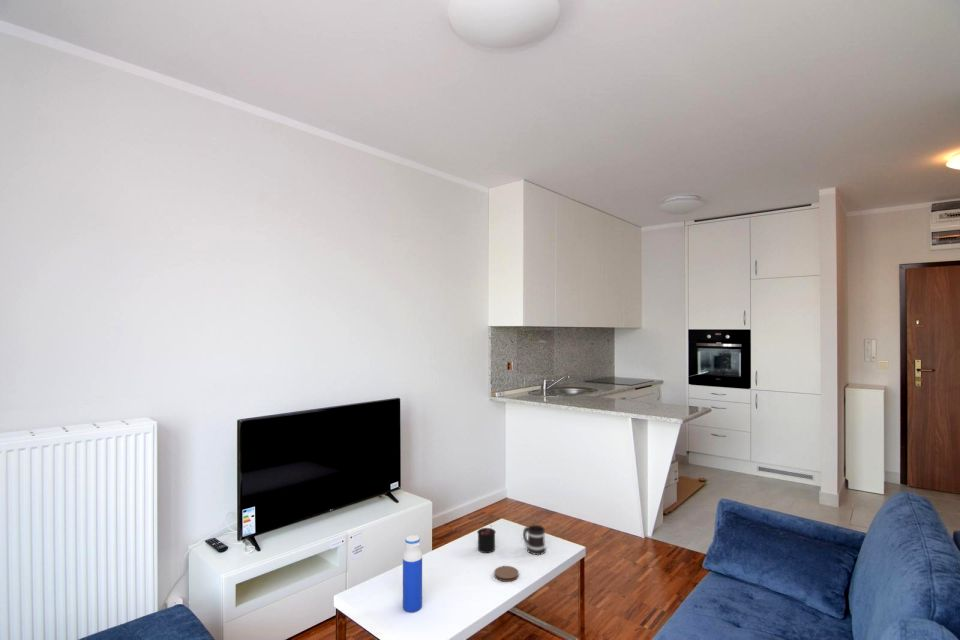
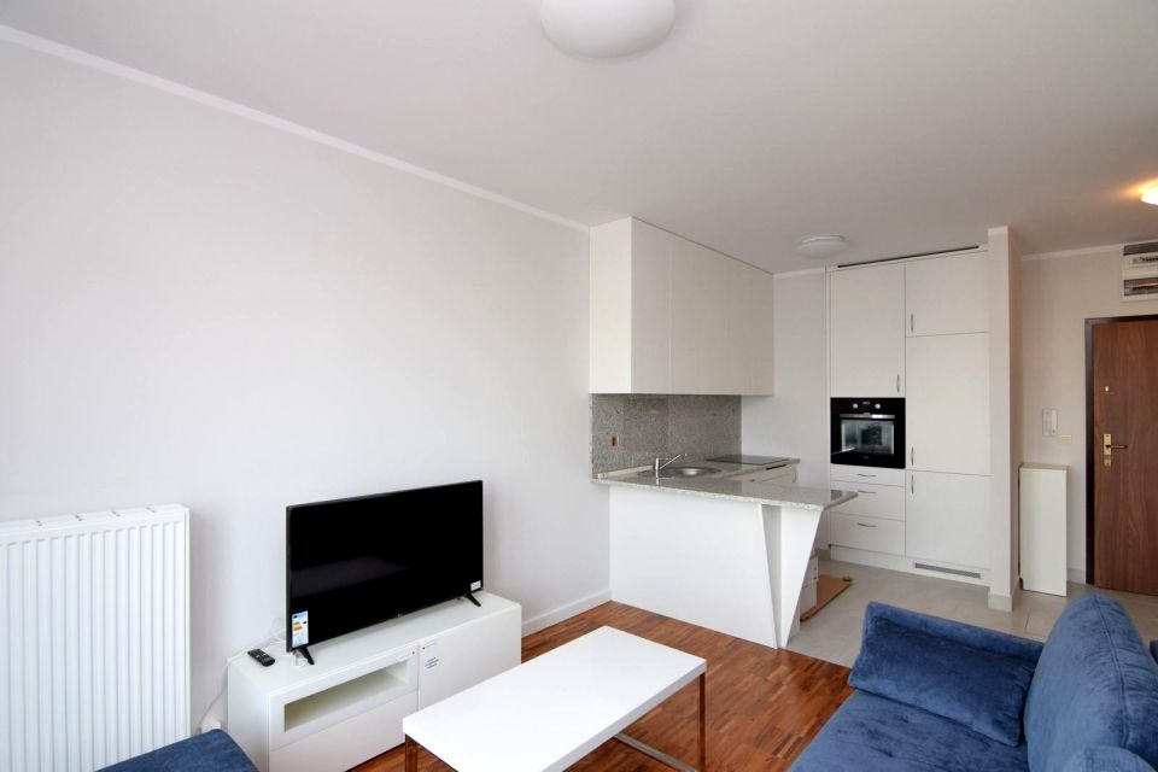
- water bottle [402,534,423,613]
- candle [476,524,497,554]
- coaster [493,565,520,583]
- mug [522,524,547,556]
